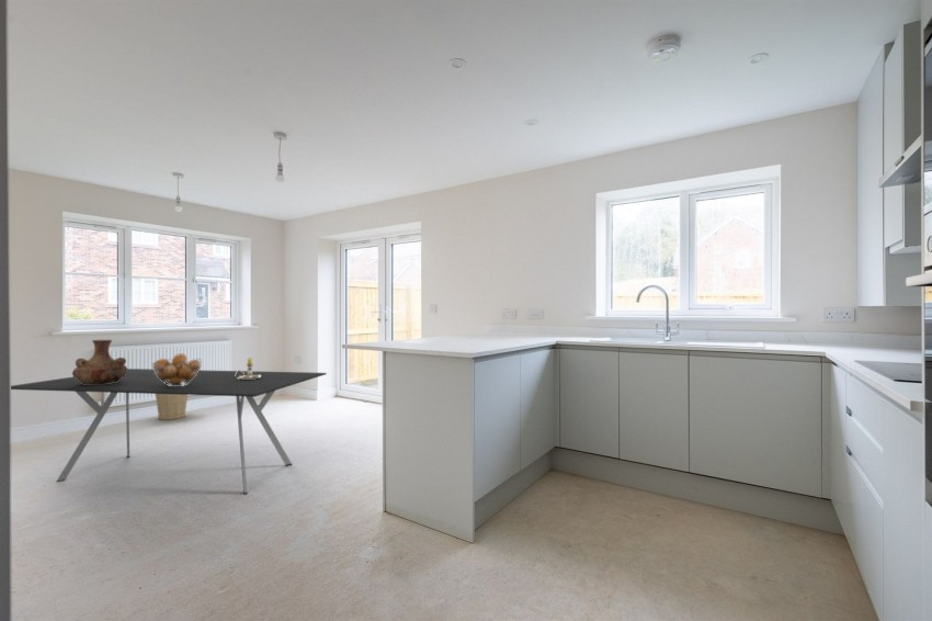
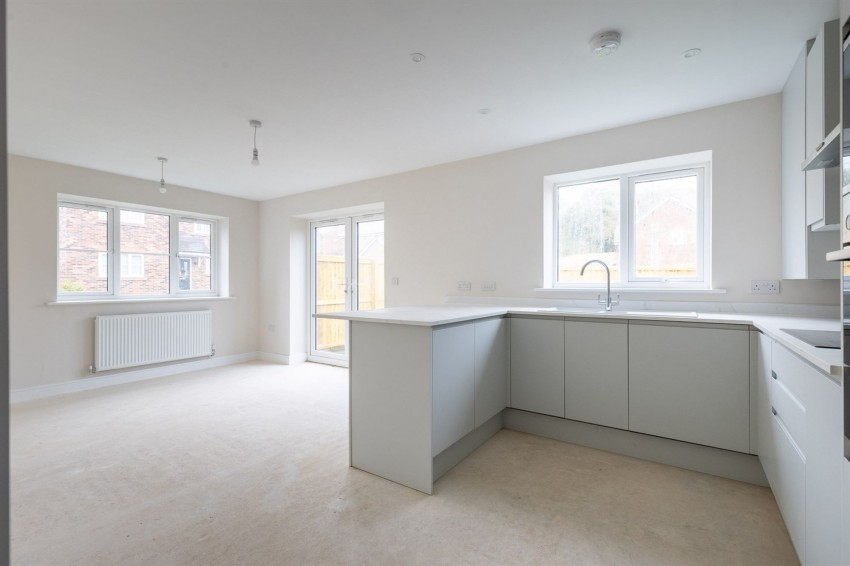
- candlestick [235,358,261,380]
- dining table [10,368,328,496]
- basket [155,394,189,421]
- fruit basket [151,352,203,386]
- vase [71,339,128,385]
